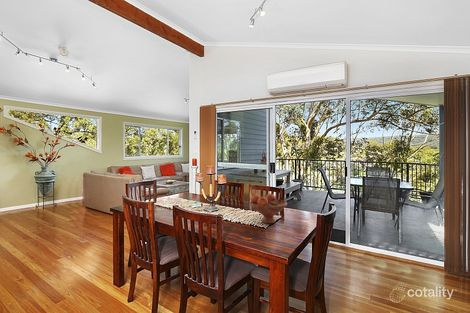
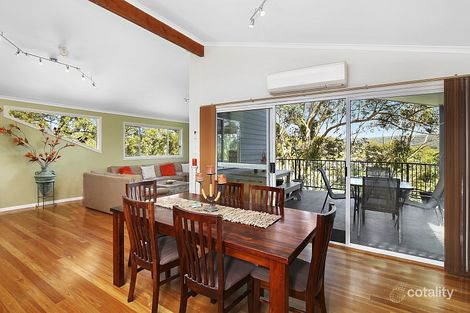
- fruit bowl [249,193,288,224]
